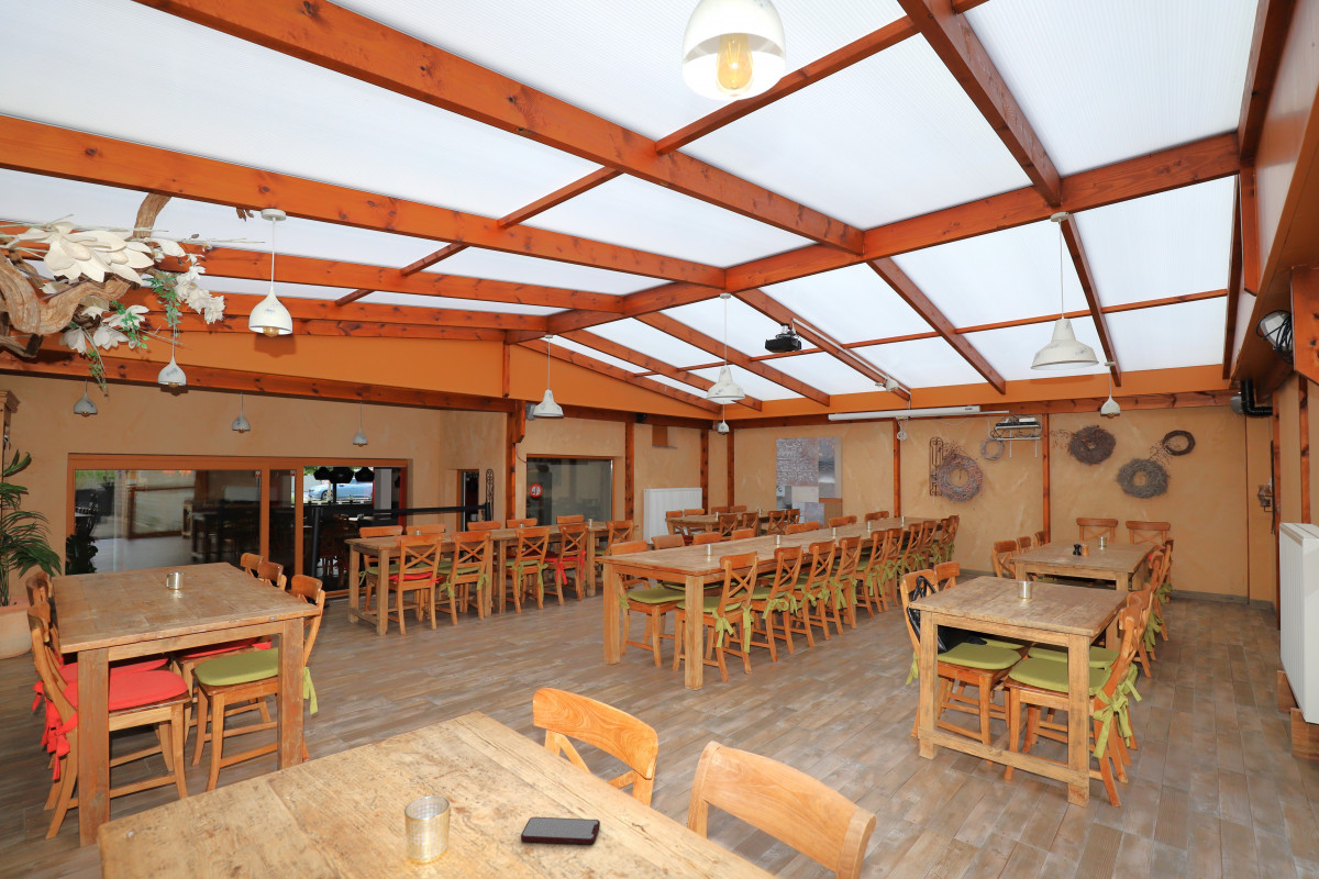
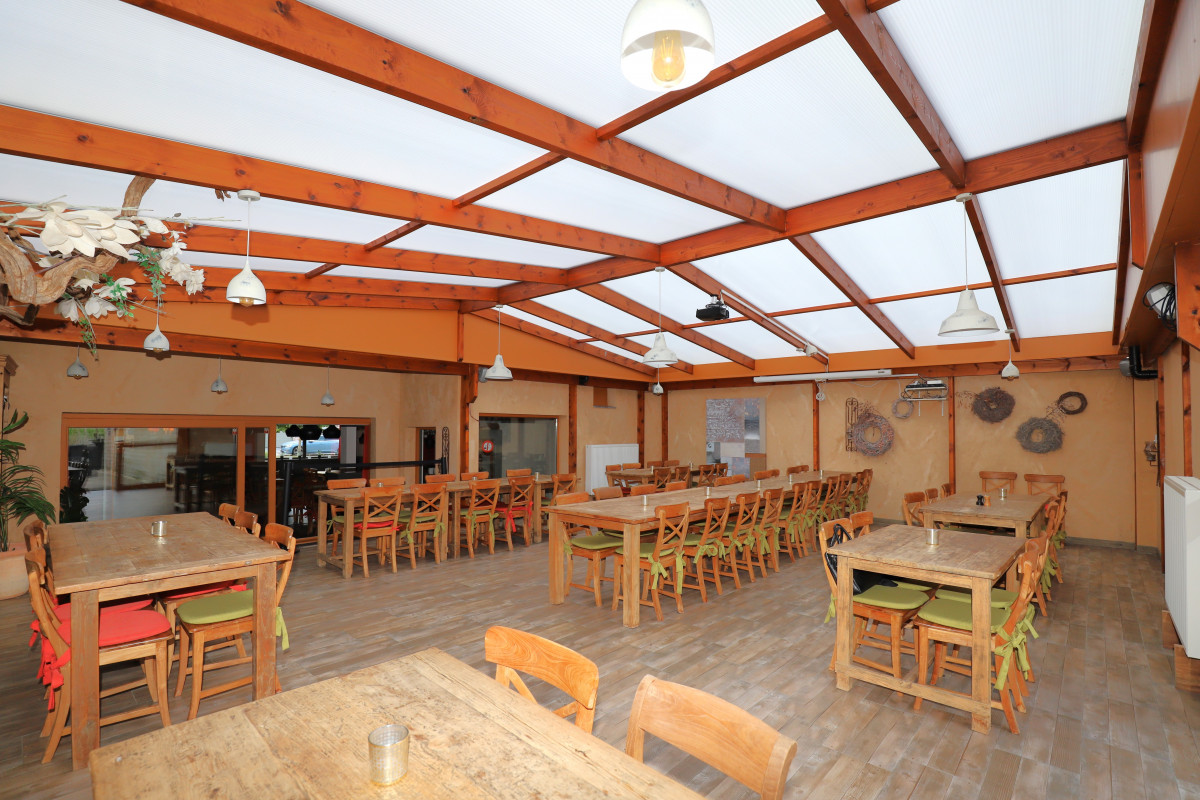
- smartphone [520,816,601,846]
